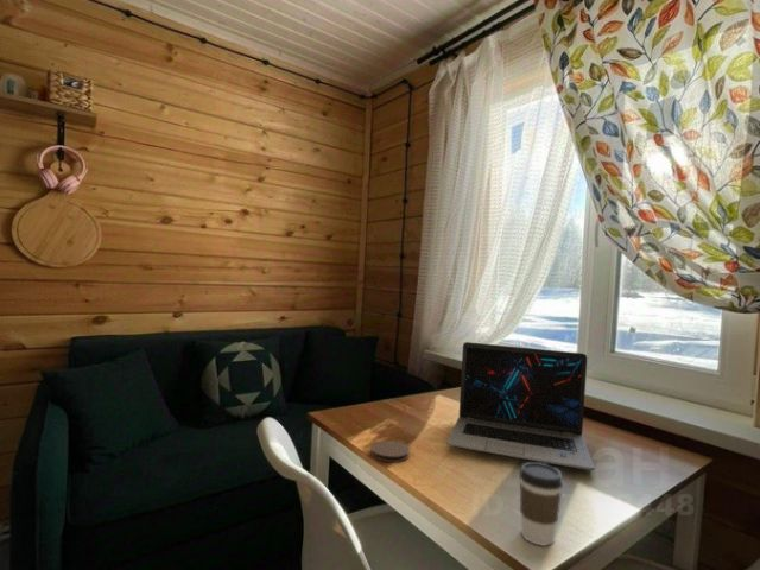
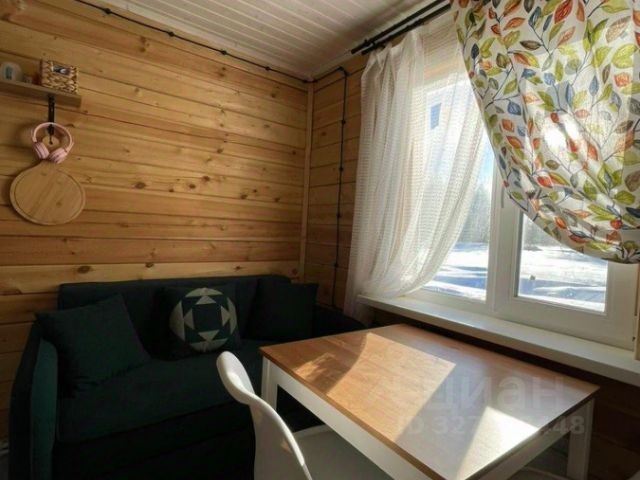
- coaster [369,439,411,463]
- coffee cup [518,461,564,546]
- laptop [445,341,596,471]
